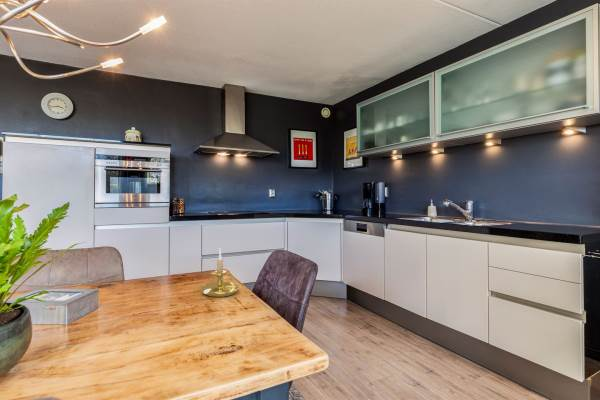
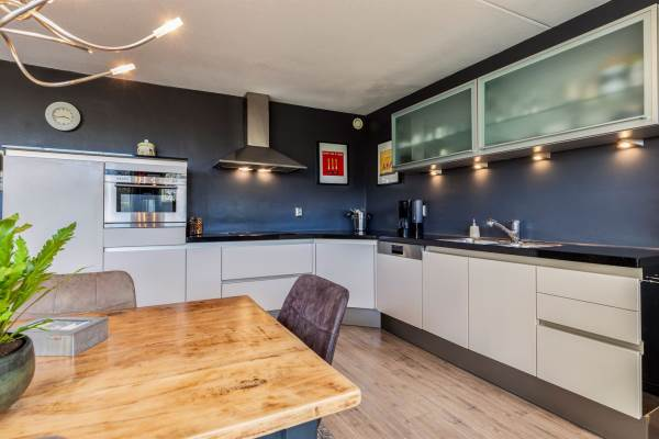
- candle holder [200,248,240,298]
